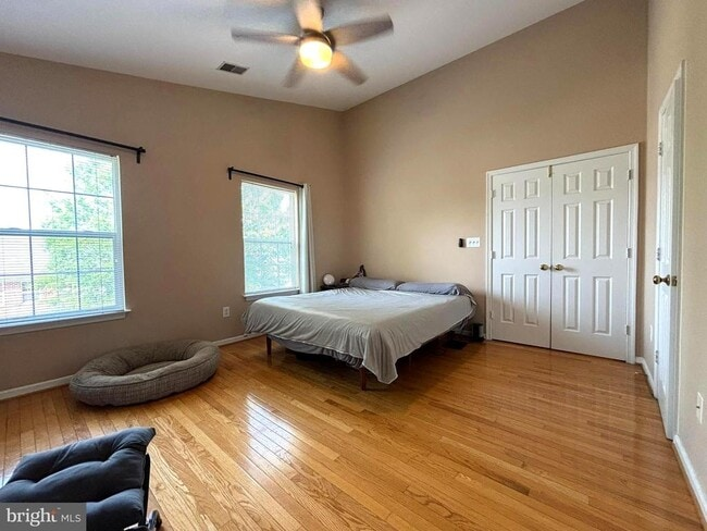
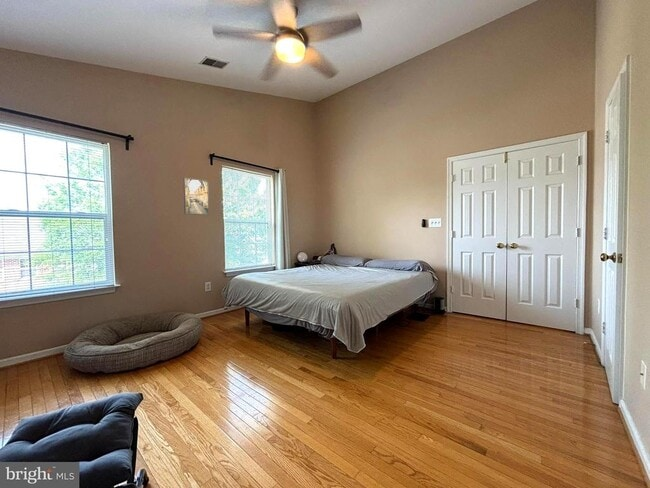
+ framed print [183,177,210,216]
